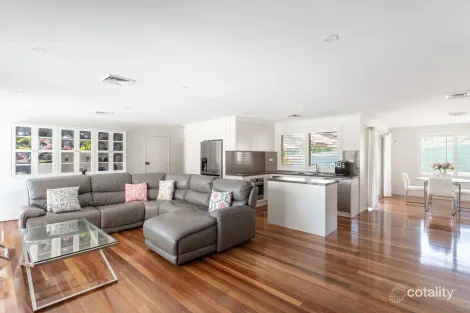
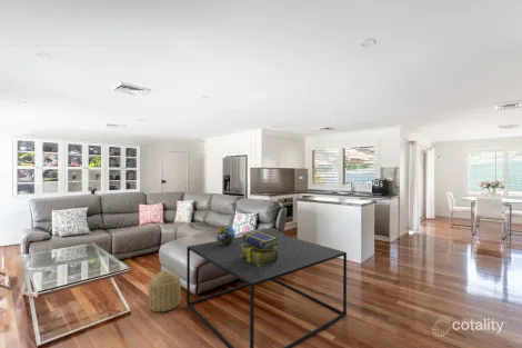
+ decorative sphere [214,225,237,246]
+ stack of books [241,230,279,266]
+ coffee table [185,230,348,348]
+ basket [148,270,182,312]
